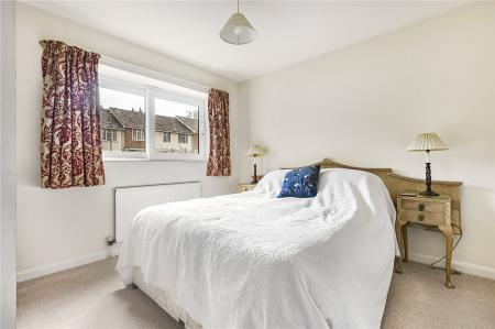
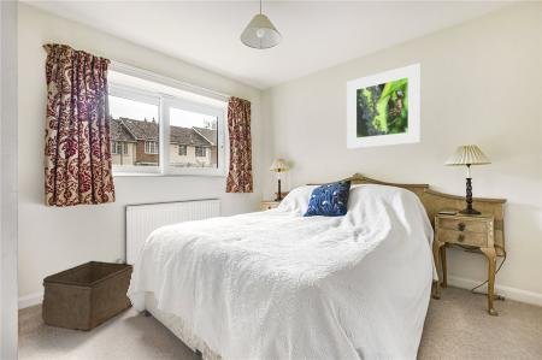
+ storage bin [41,260,135,334]
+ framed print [346,63,422,151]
